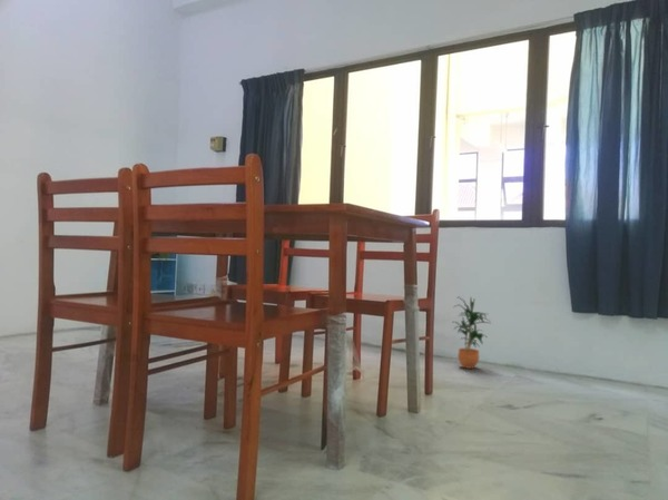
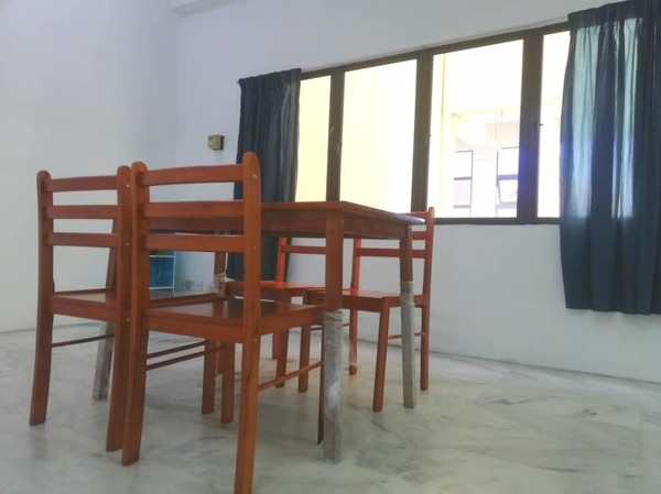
- potted plant [452,296,493,370]
